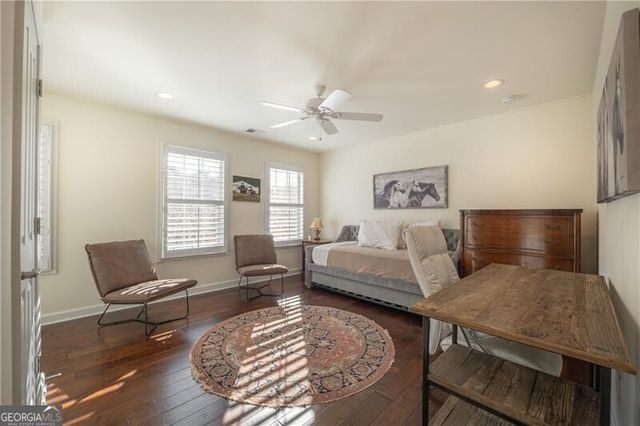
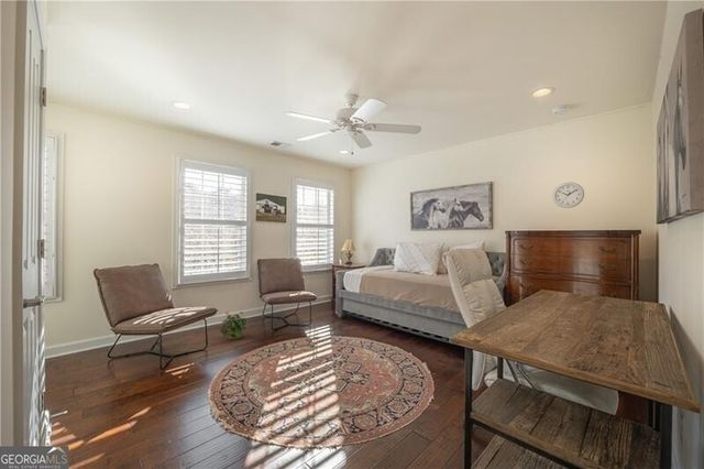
+ wall clock [551,182,585,209]
+ potted plant [219,310,251,340]
